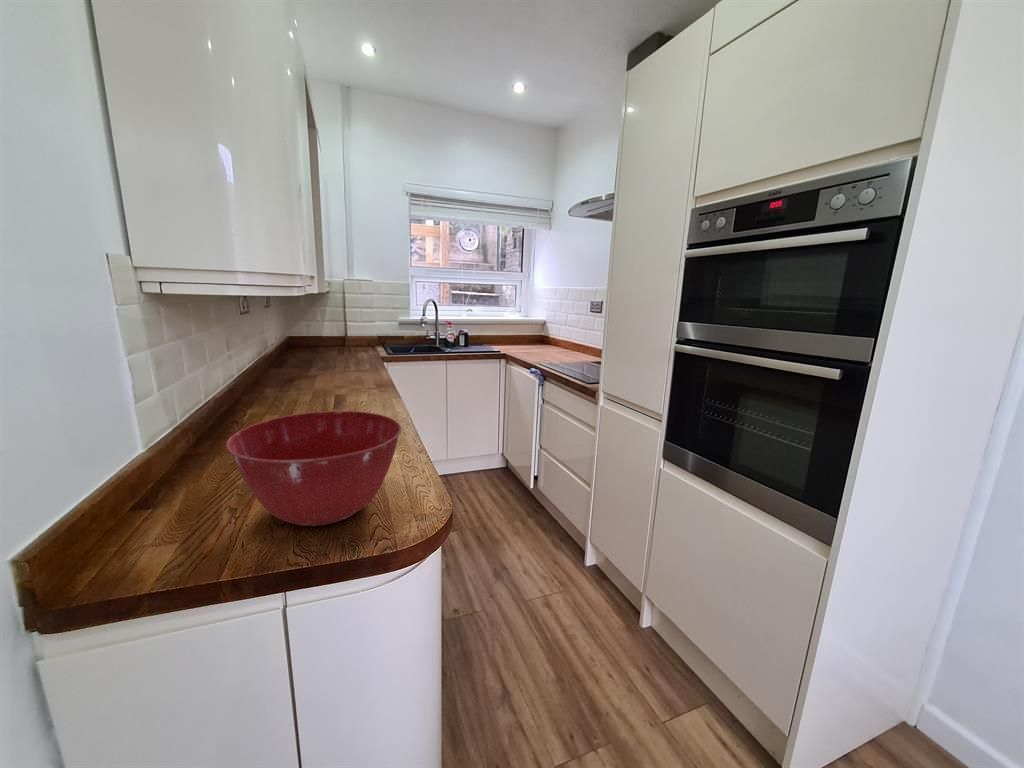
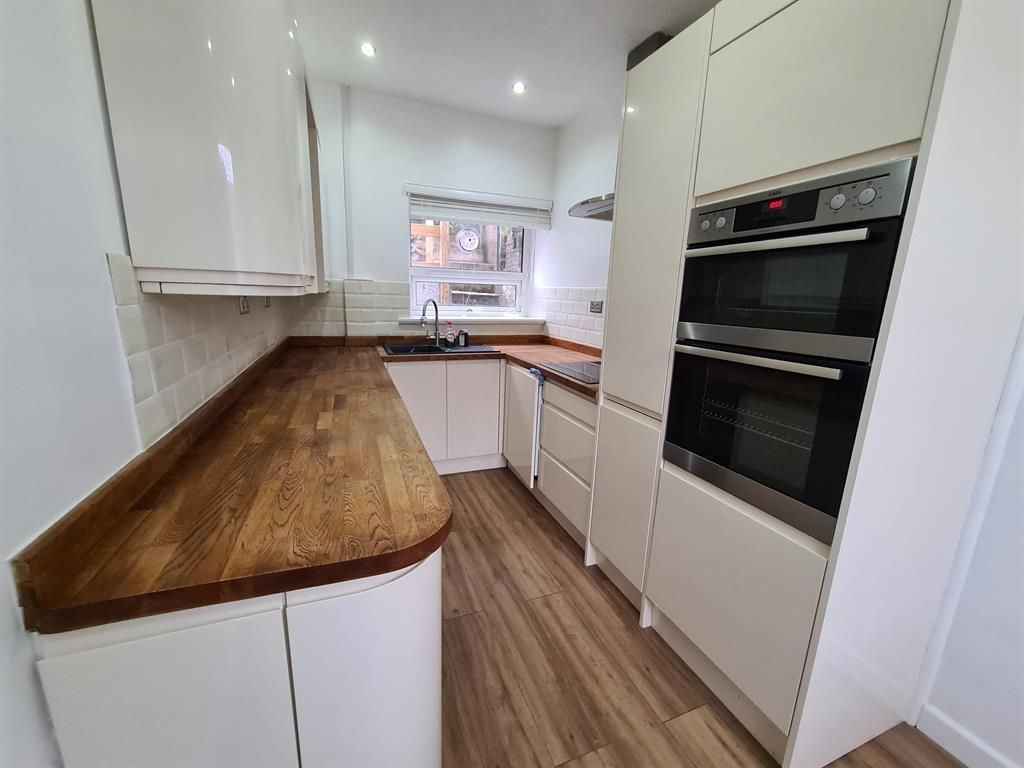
- mixing bowl [225,410,403,527]
